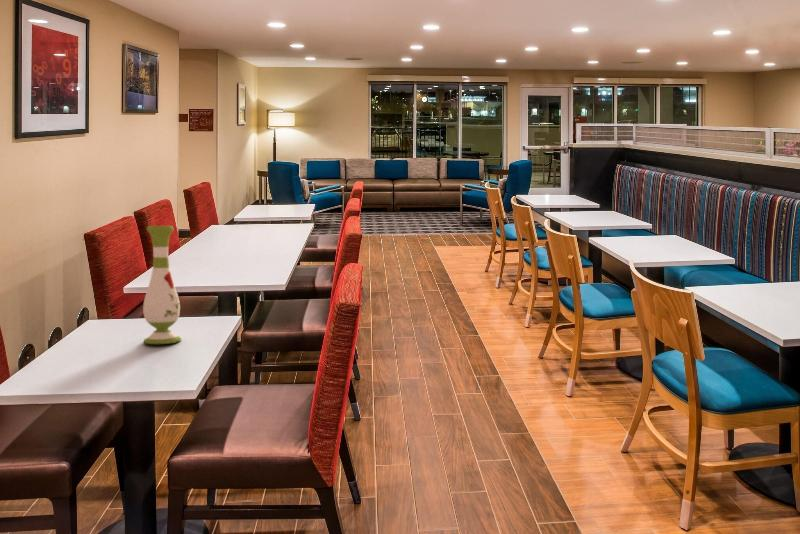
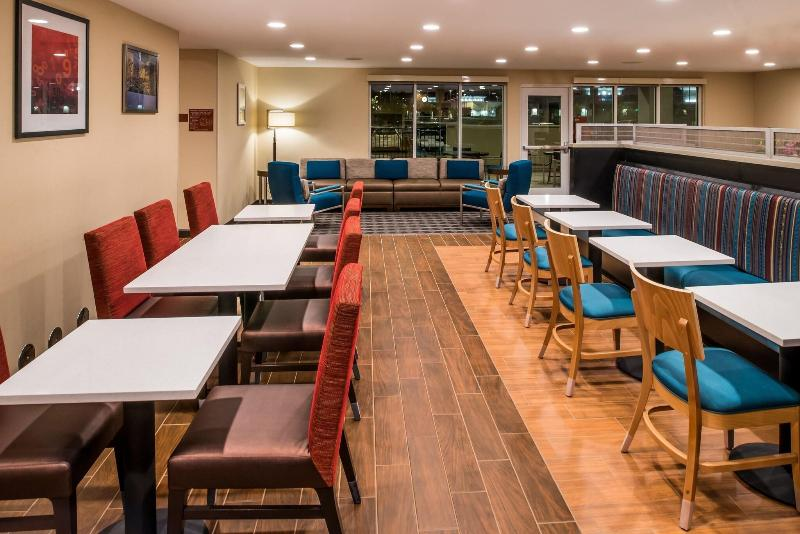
- vase [142,225,182,345]
